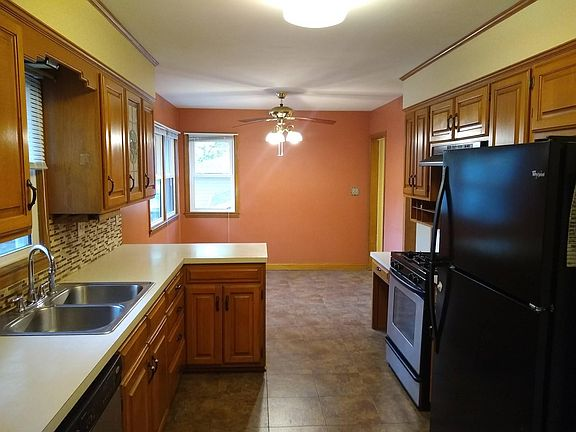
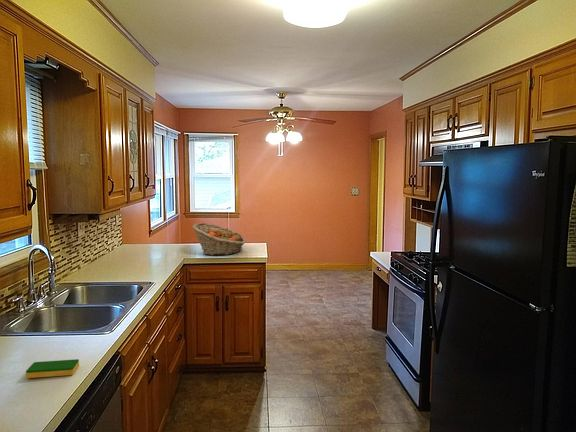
+ dish sponge [25,358,80,379]
+ fruit basket [192,222,246,256]
